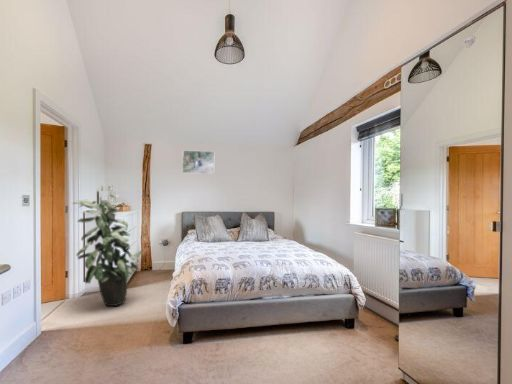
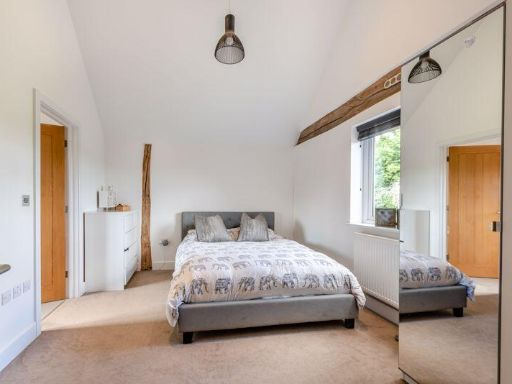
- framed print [181,149,215,175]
- indoor plant [72,193,144,307]
